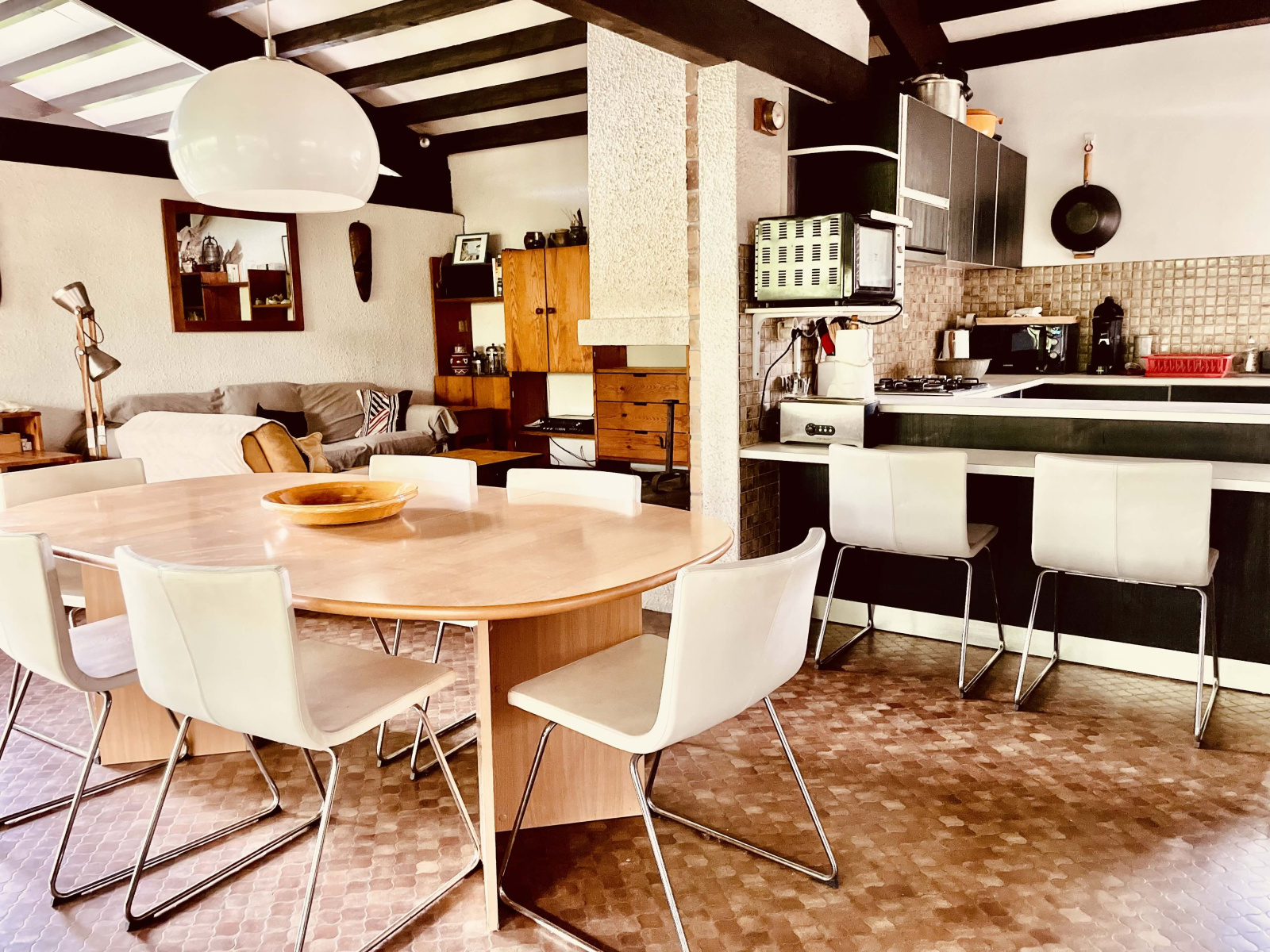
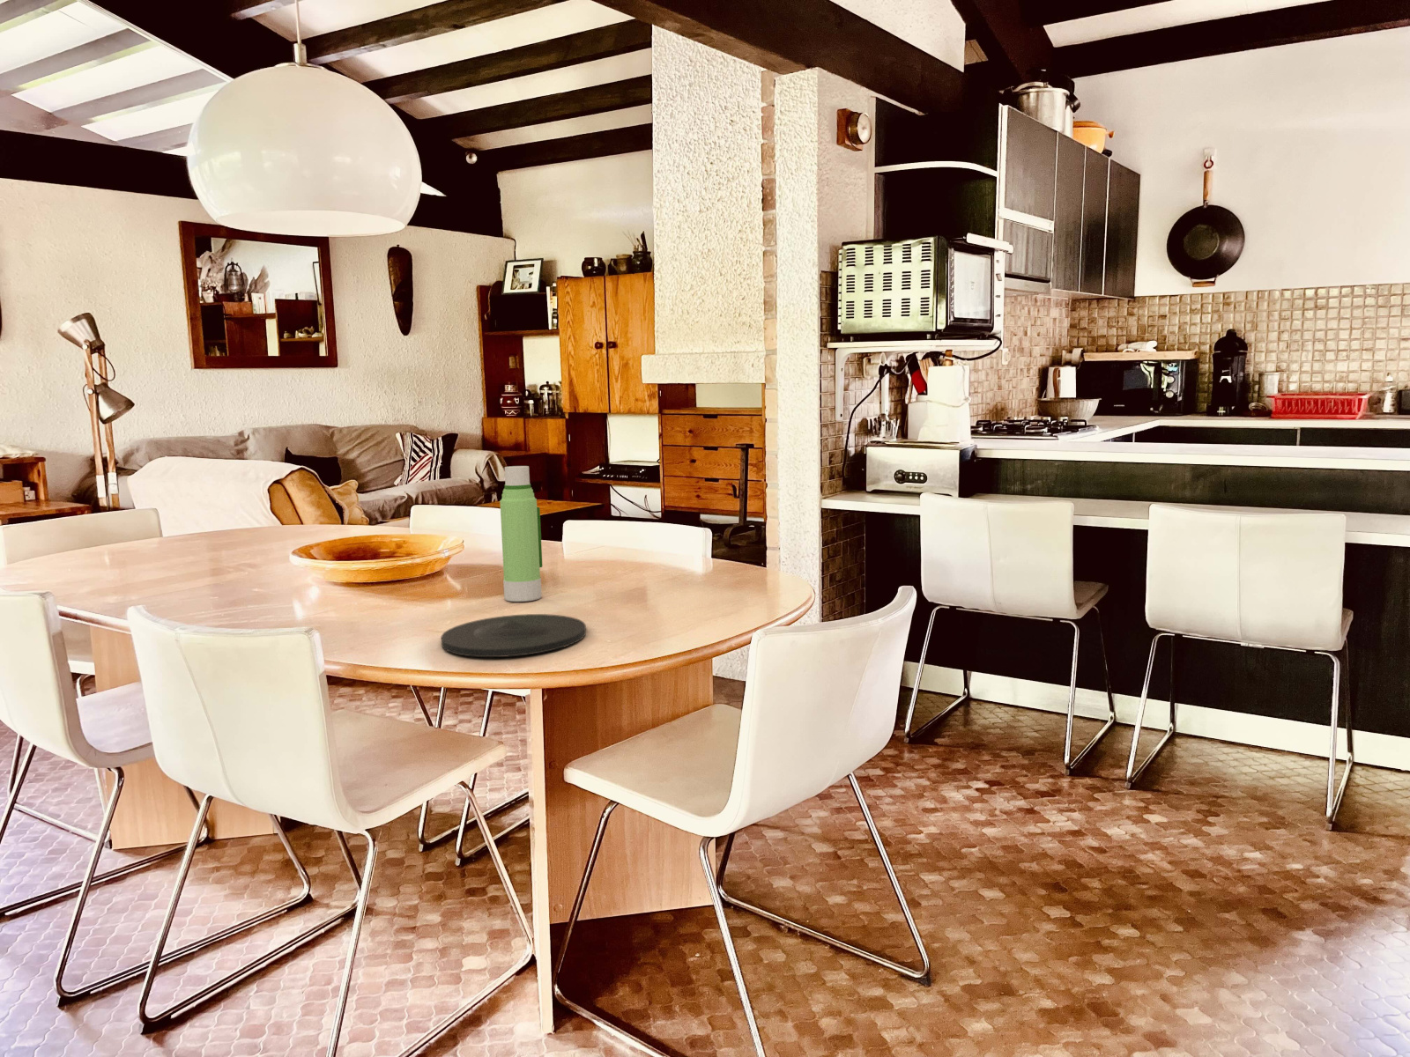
+ plate [441,613,587,658]
+ water bottle [498,465,543,603]
